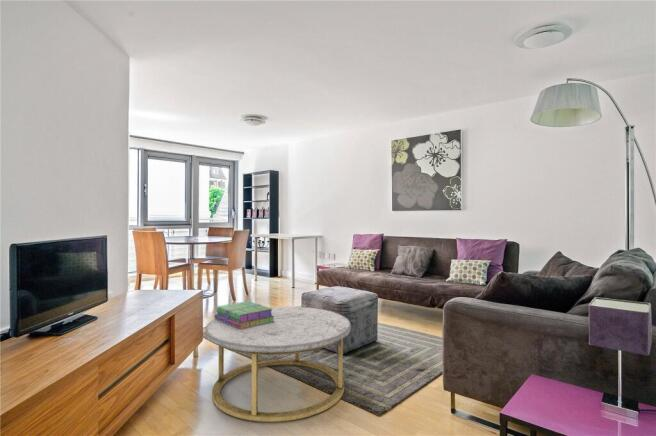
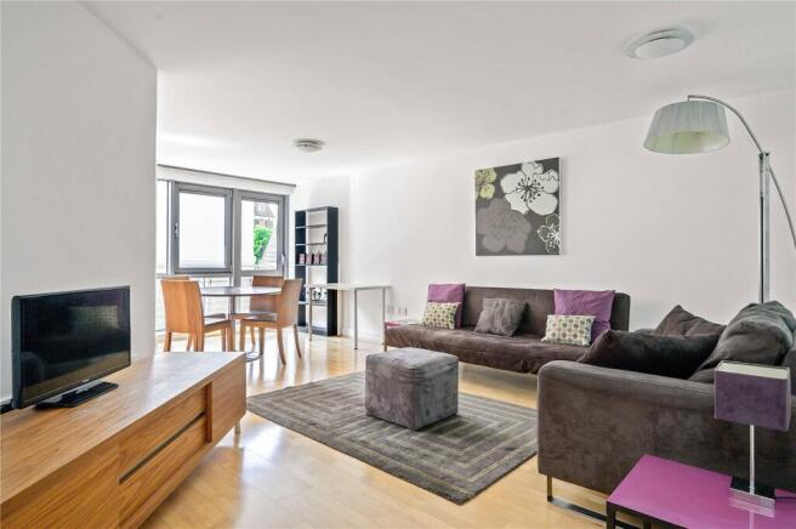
- coffee table [204,306,352,423]
- stack of books [213,300,275,329]
